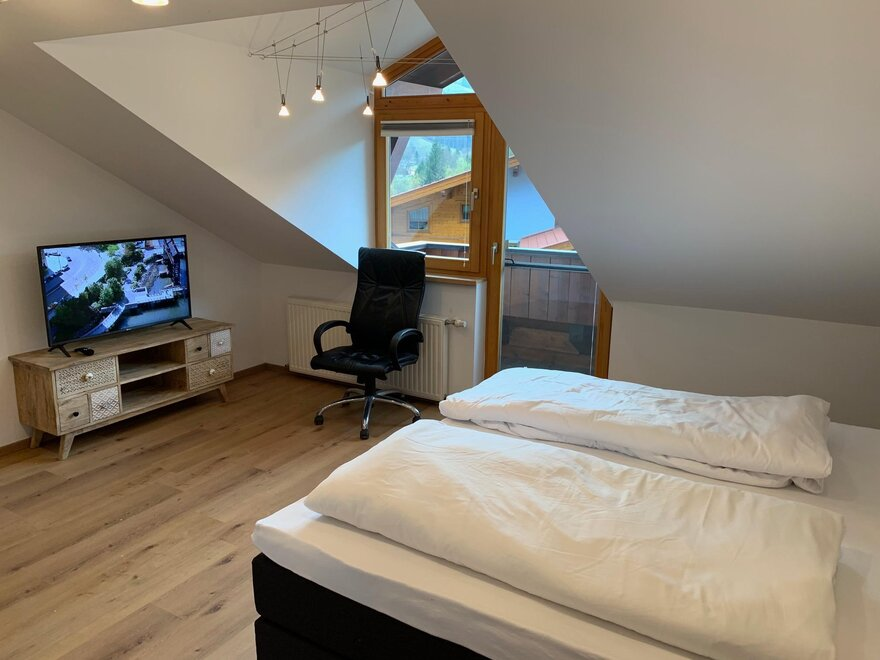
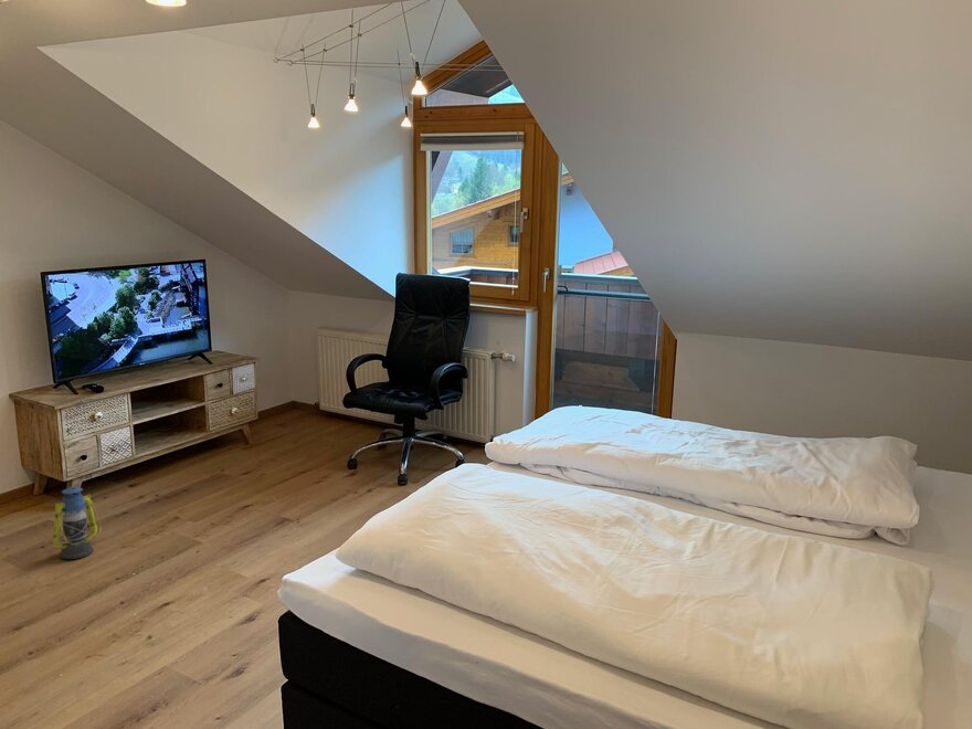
+ lantern [52,486,102,560]
